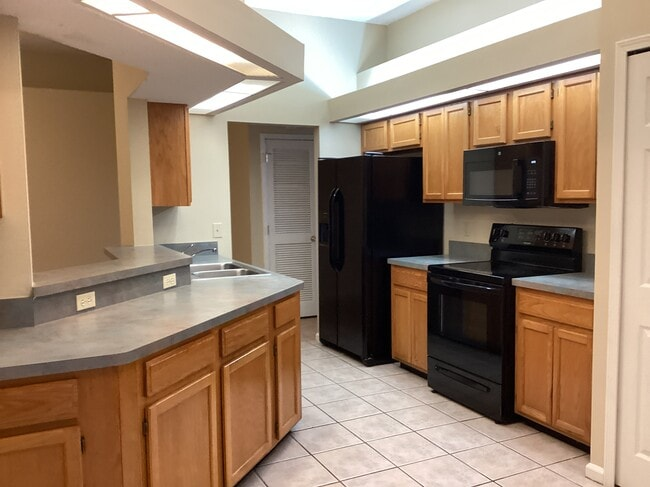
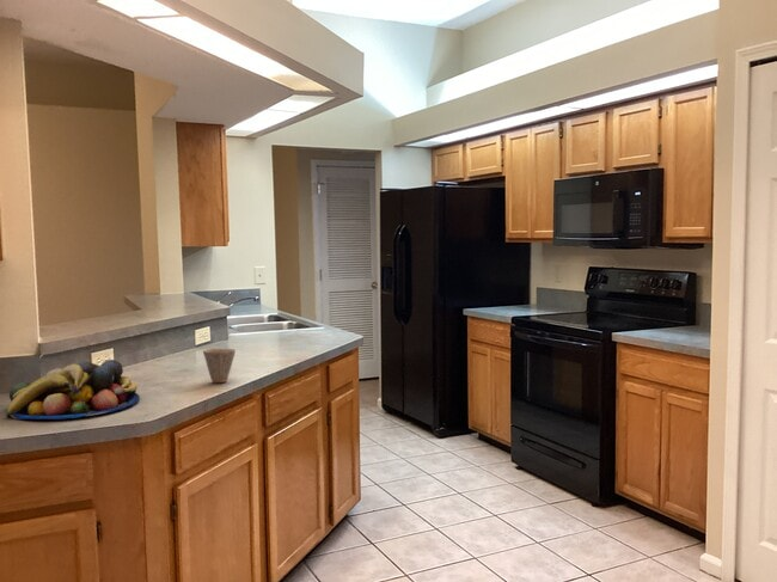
+ fruit bowl [6,359,141,421]
+ cup [202,348,237,384]
